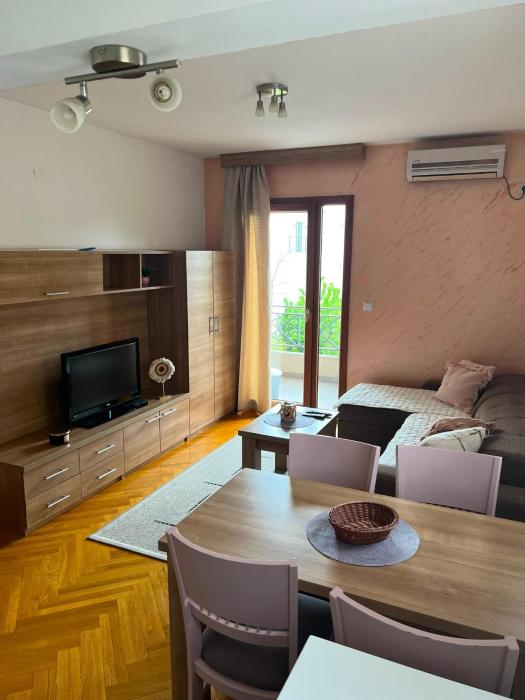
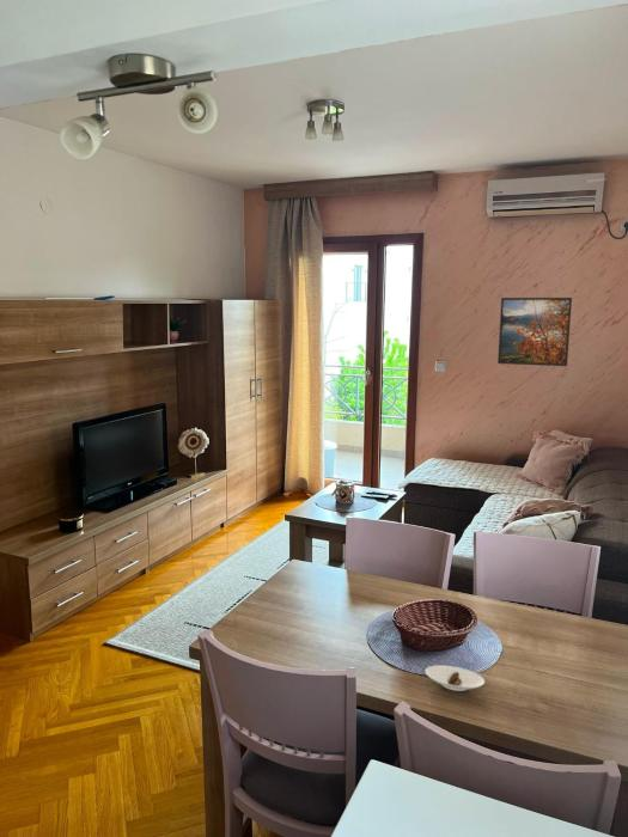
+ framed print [496,297,573,367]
+ saucer [425,665,486,692]
